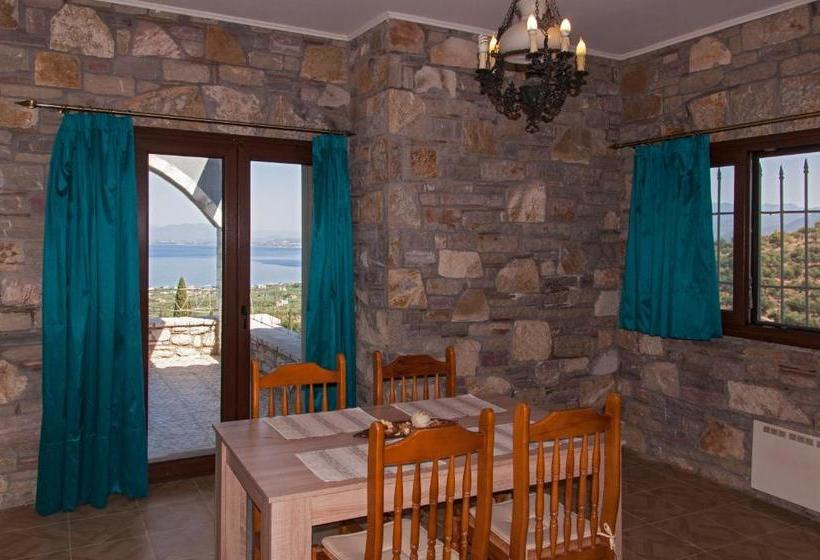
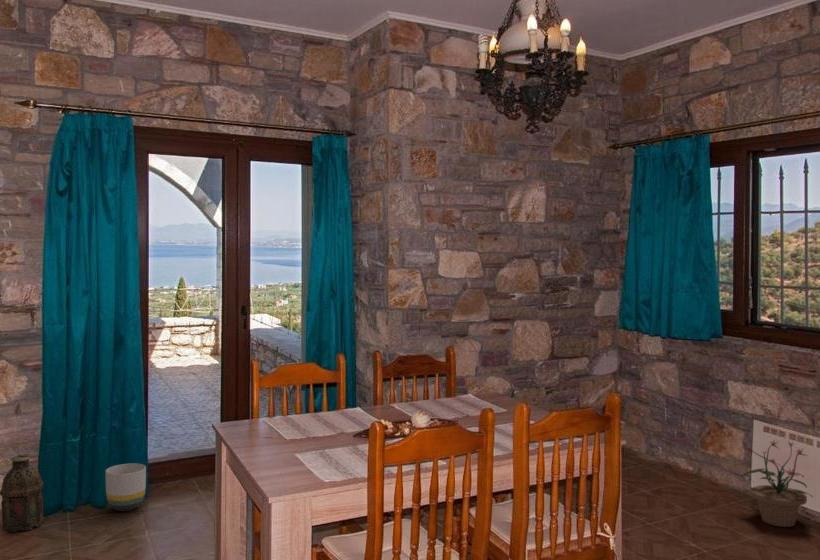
+ planter [105,463,147,512]
+ lantern [0,453,45,533]
+ potted plant [741,440,814,528]
